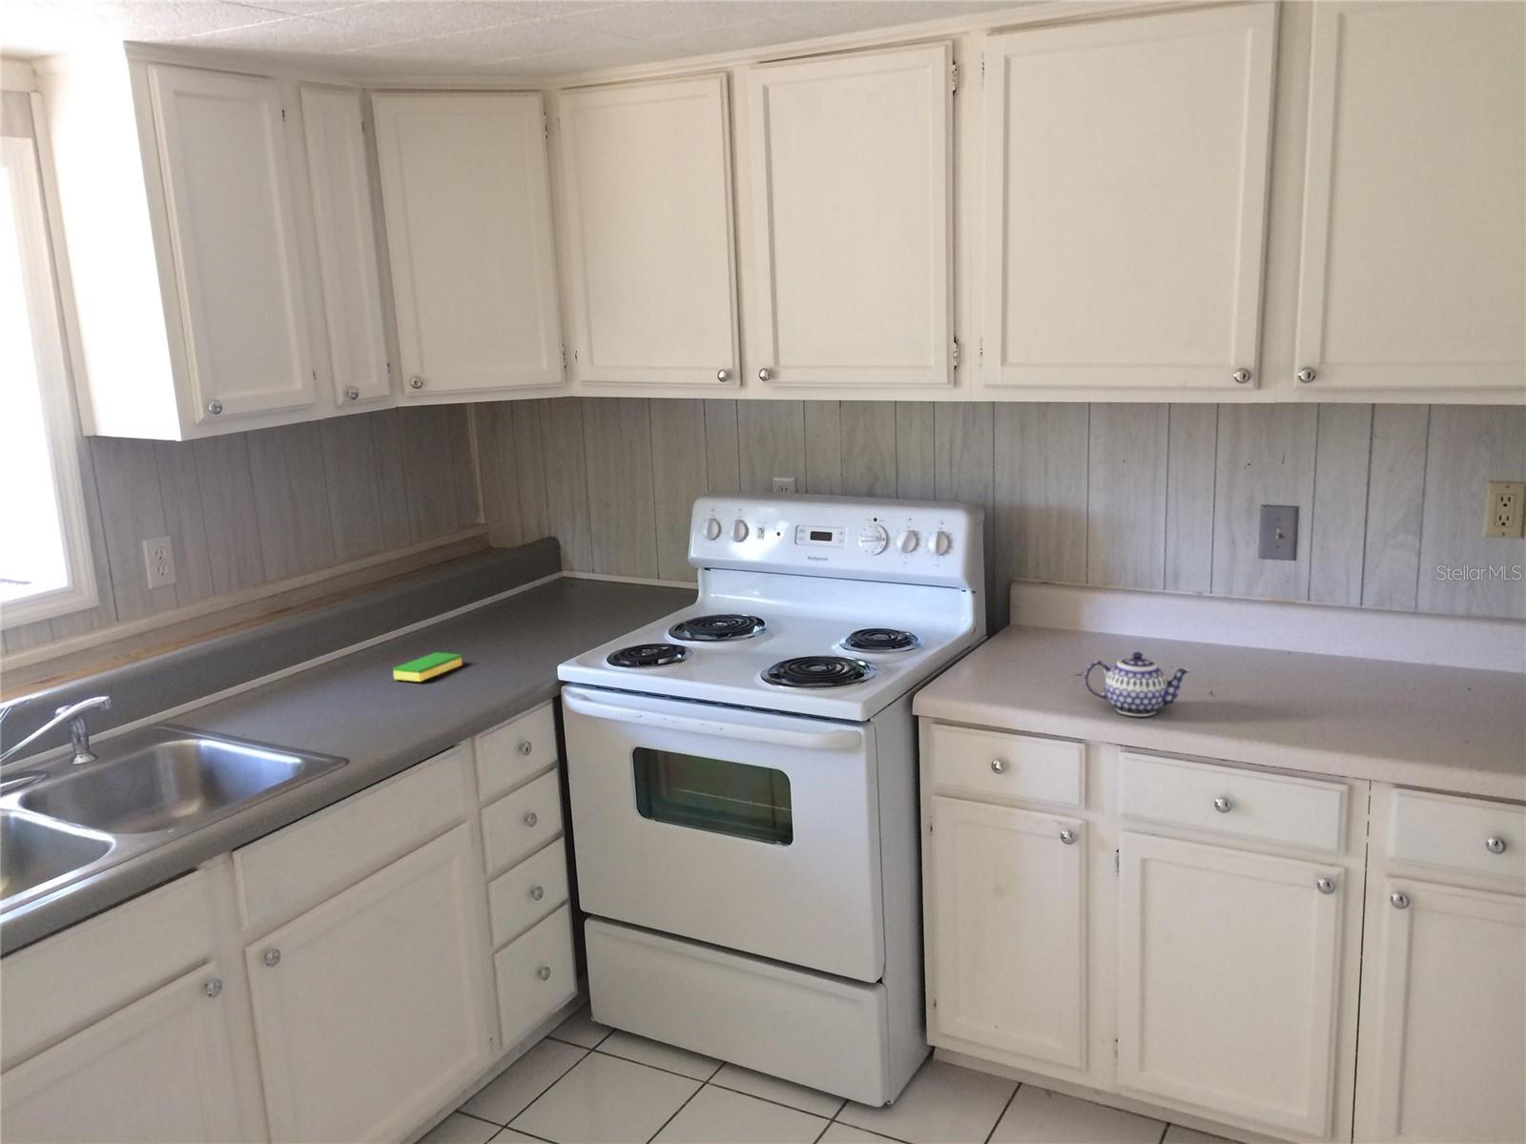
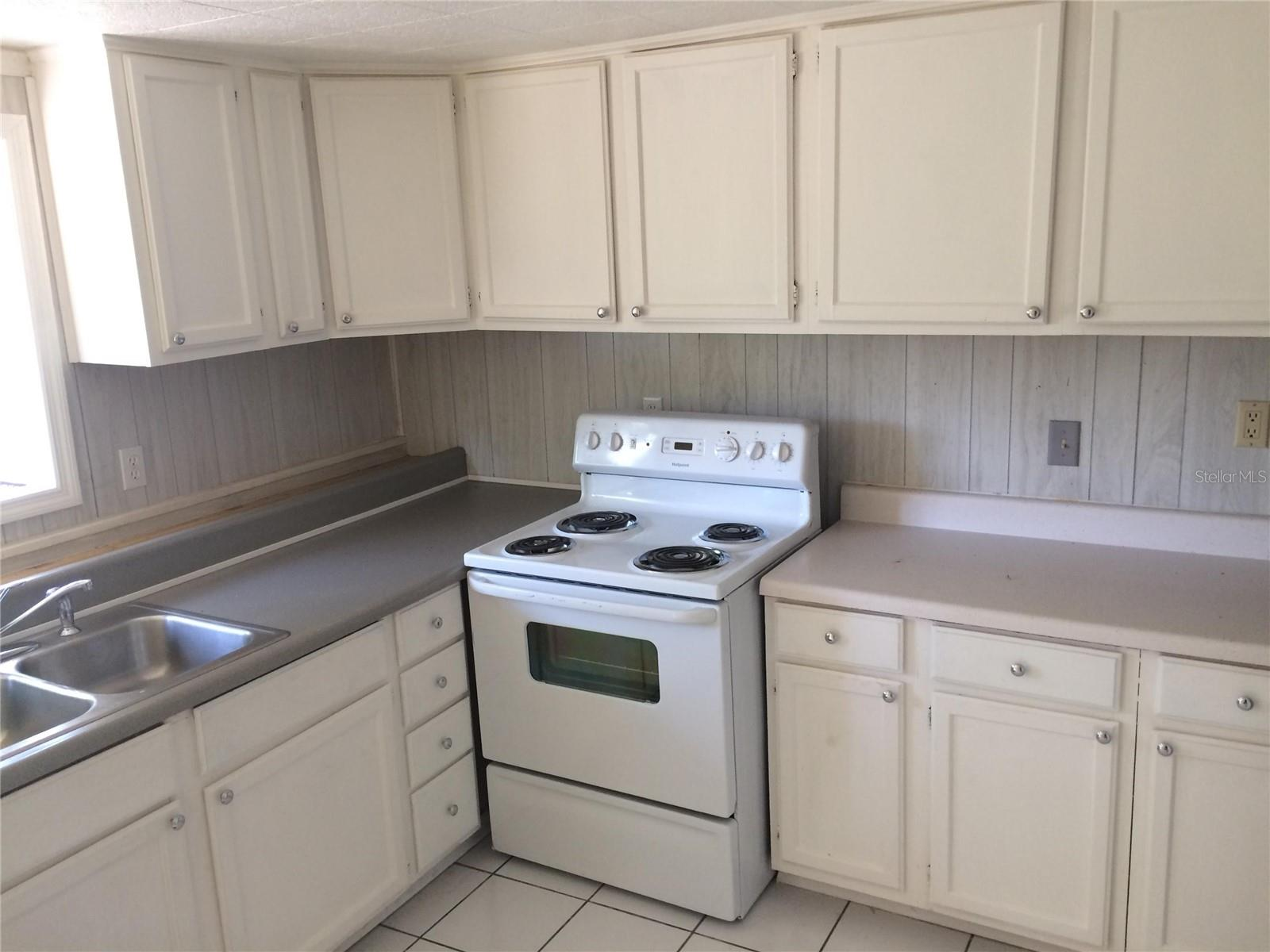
- teapot [1084,651,1192,717]
- dish sponge [392,651,464,683]
